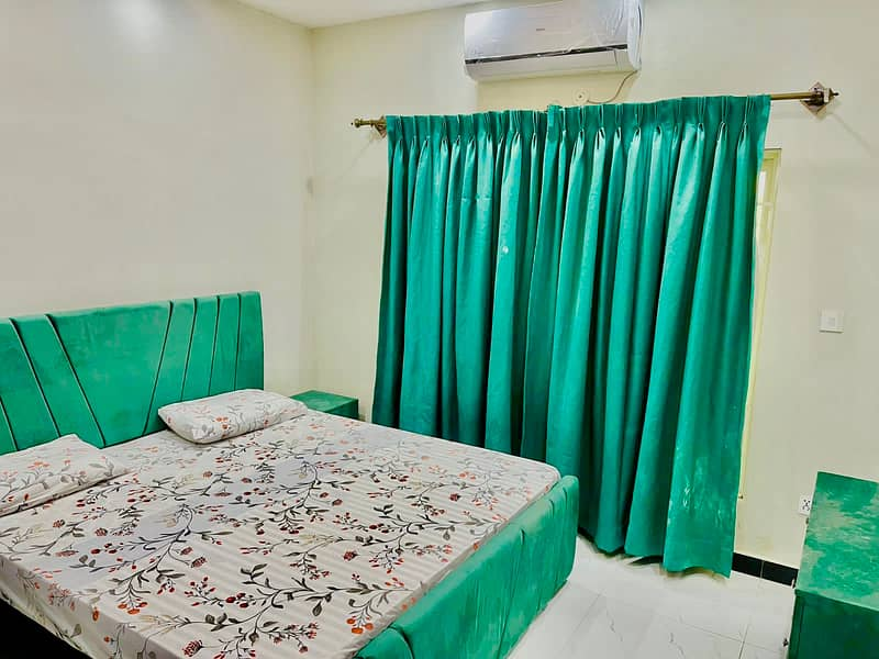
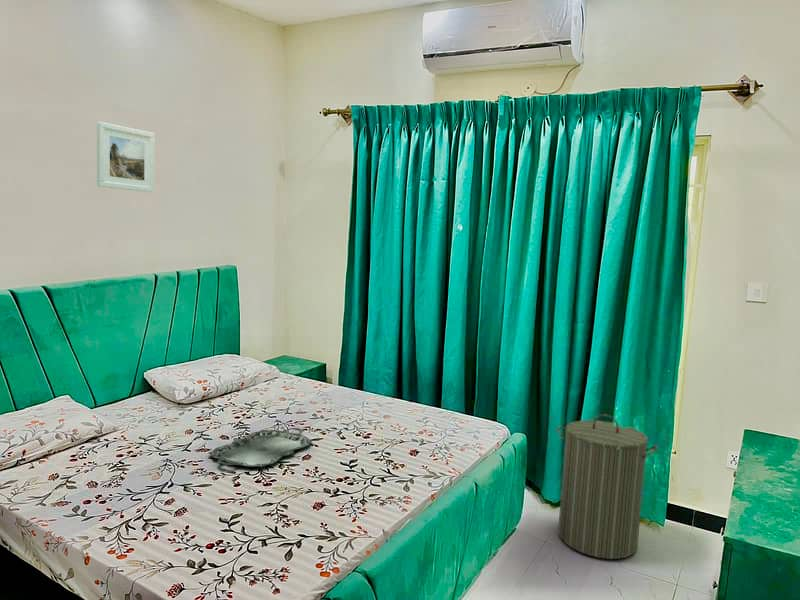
+ laundry hamper [557,413,659,560]
+ serving tray [208,427,313,468]
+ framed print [96,121,155,193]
